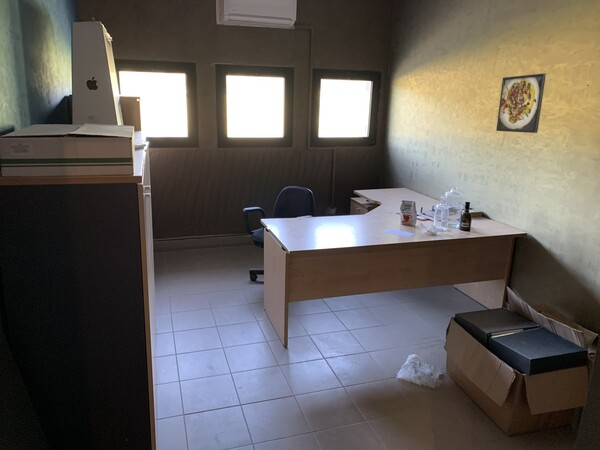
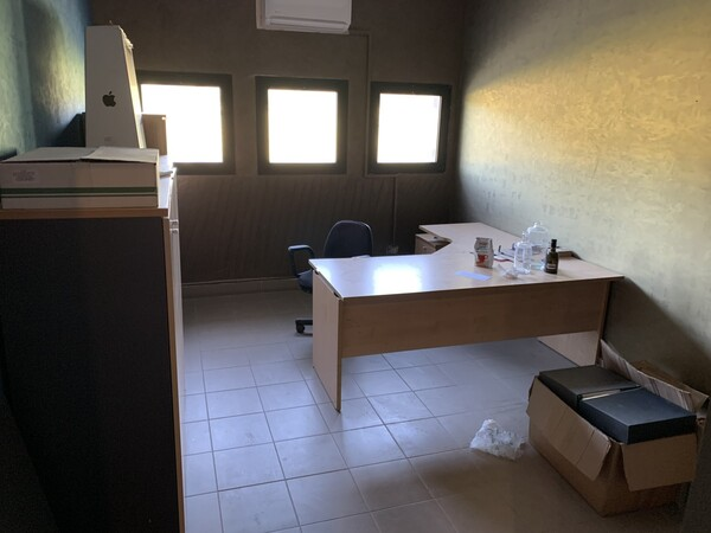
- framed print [495,72,547,134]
